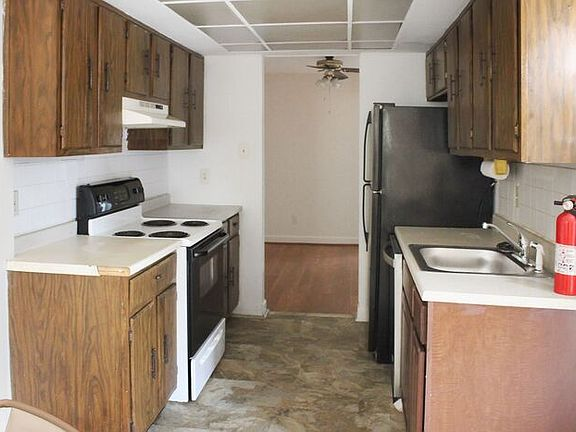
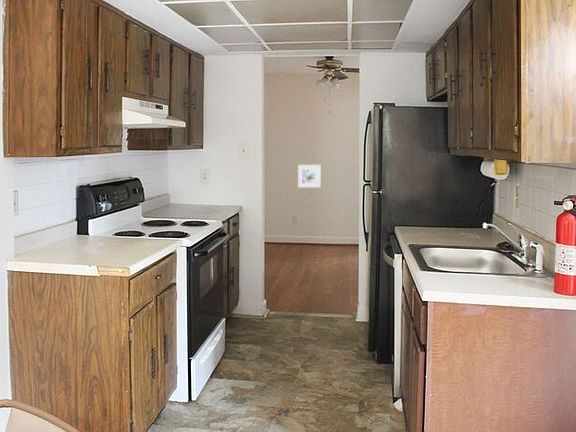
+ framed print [297,164,322,189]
